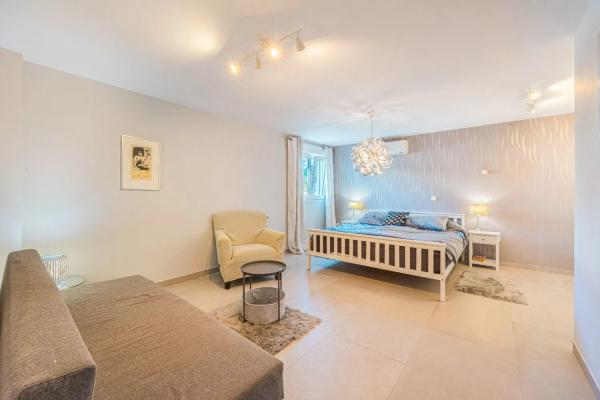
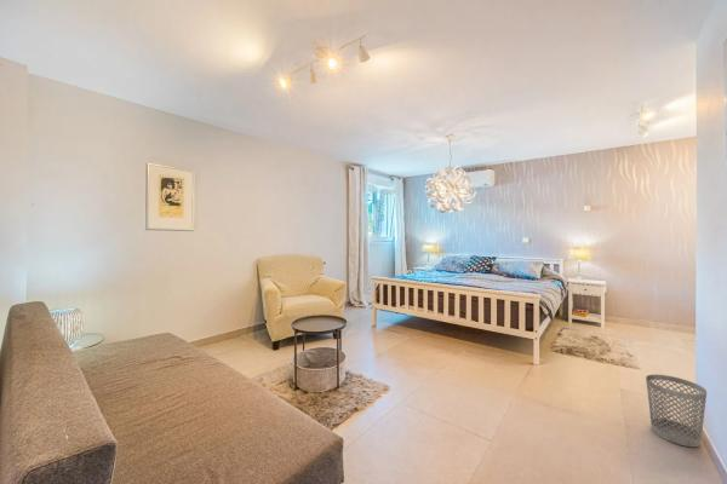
+ wastebasket [645,374,708,448]
